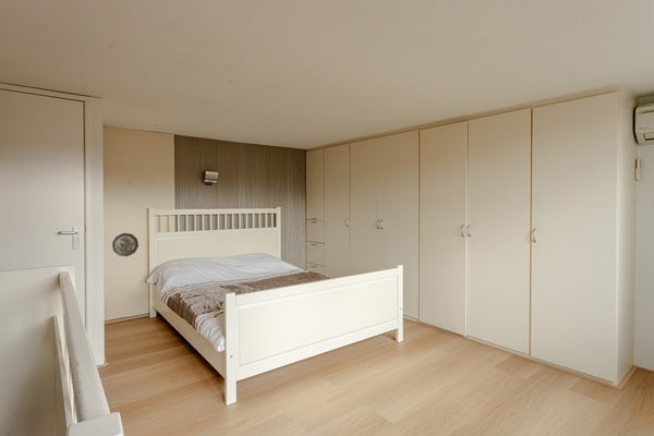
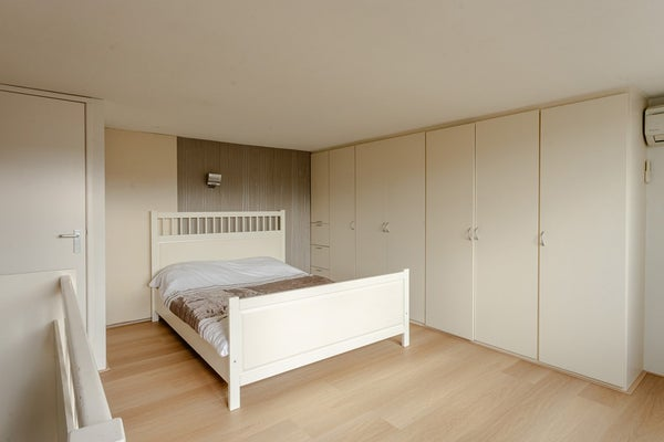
- decorative plate [111,232,140,257]
